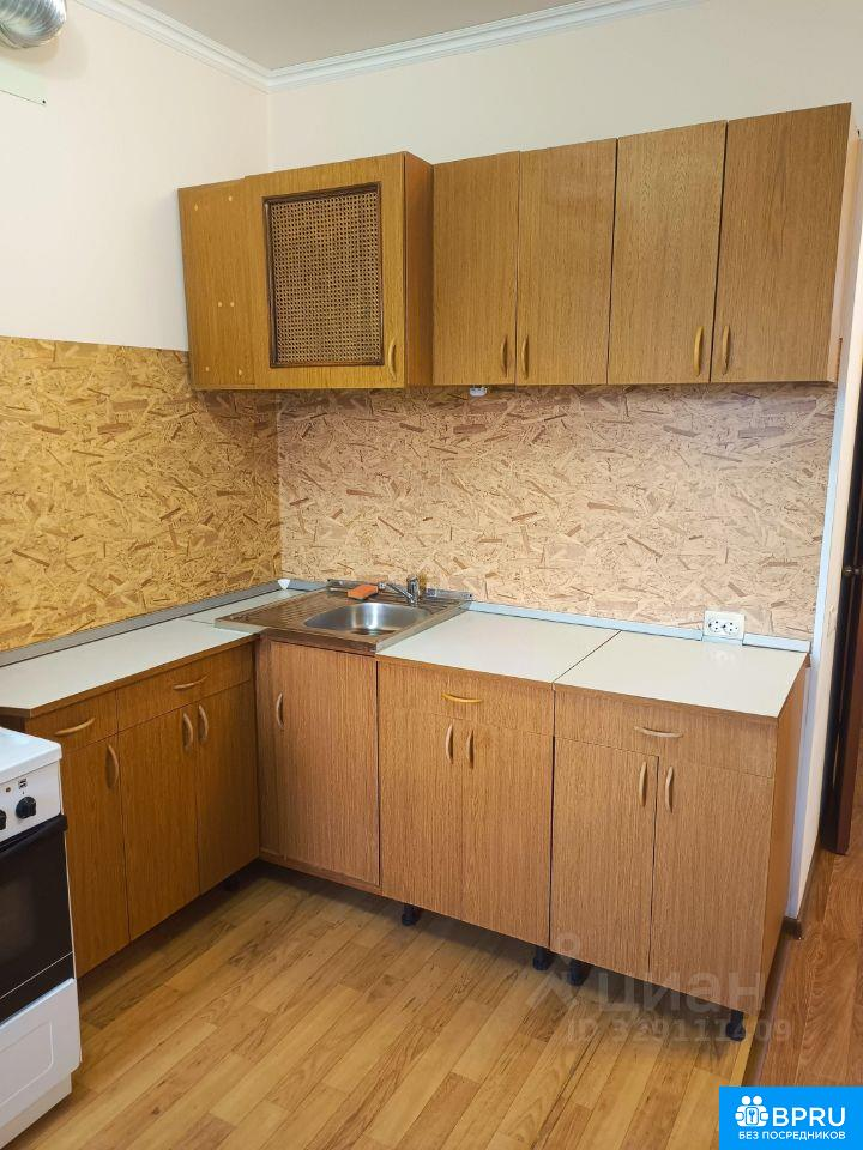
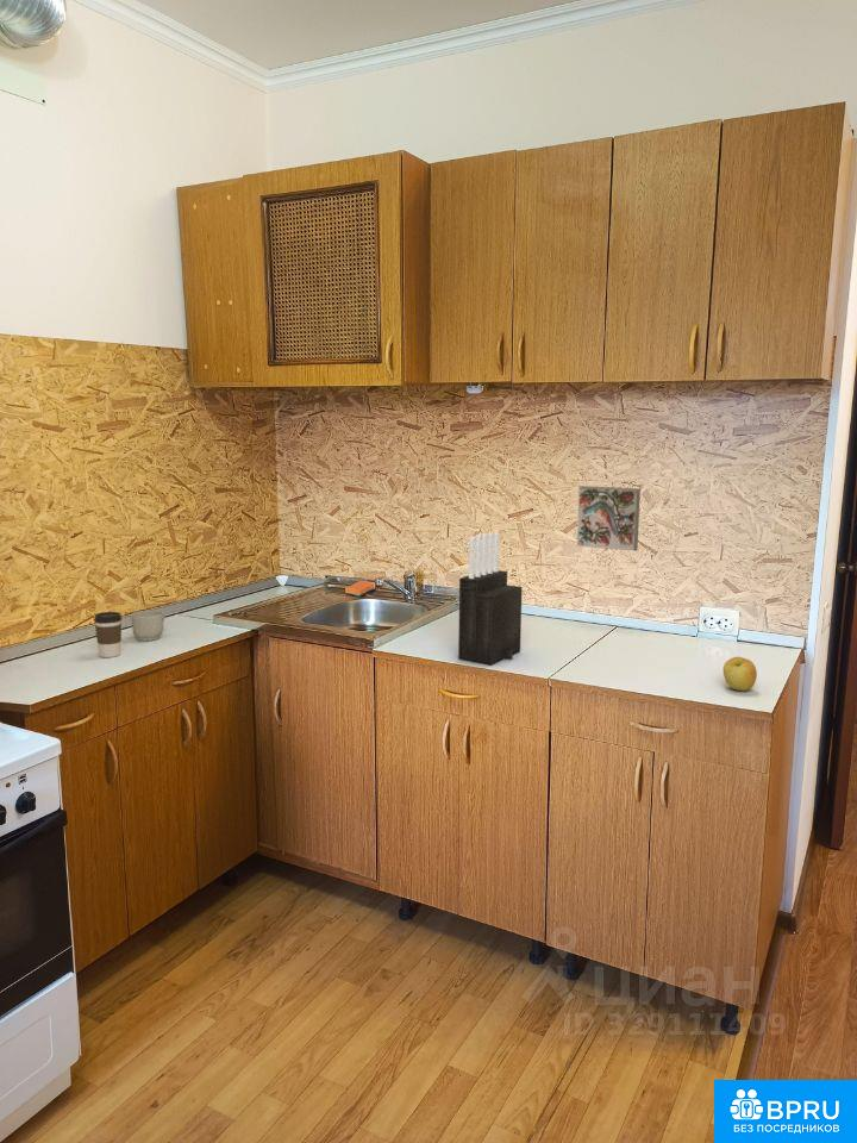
+ mug [131,610,167,642]
+ knife block [457,530,524,666]
+ coffee cup [93,611,123,658]
+ decorative tile [576,485,642,552]
+ apple [722,656,758,692]
